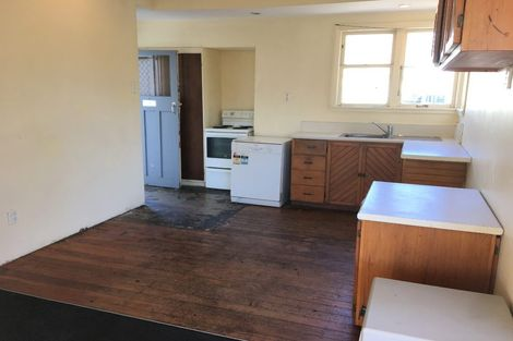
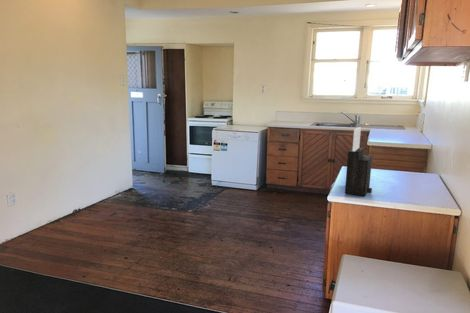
+ knife block [344,126,373,197]
